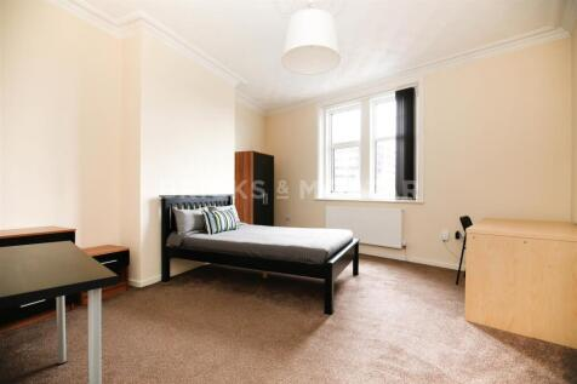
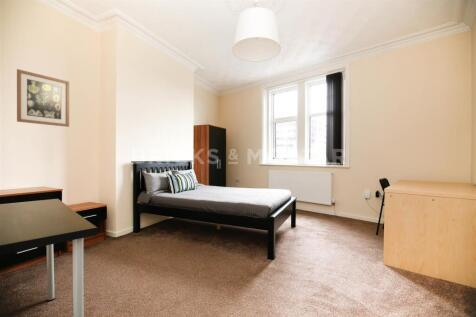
+ wall art [16,68,70,128]
